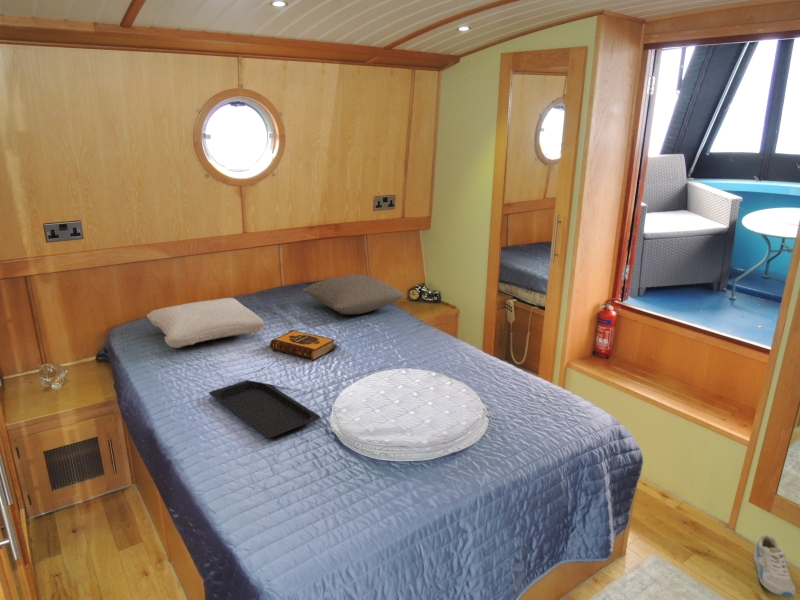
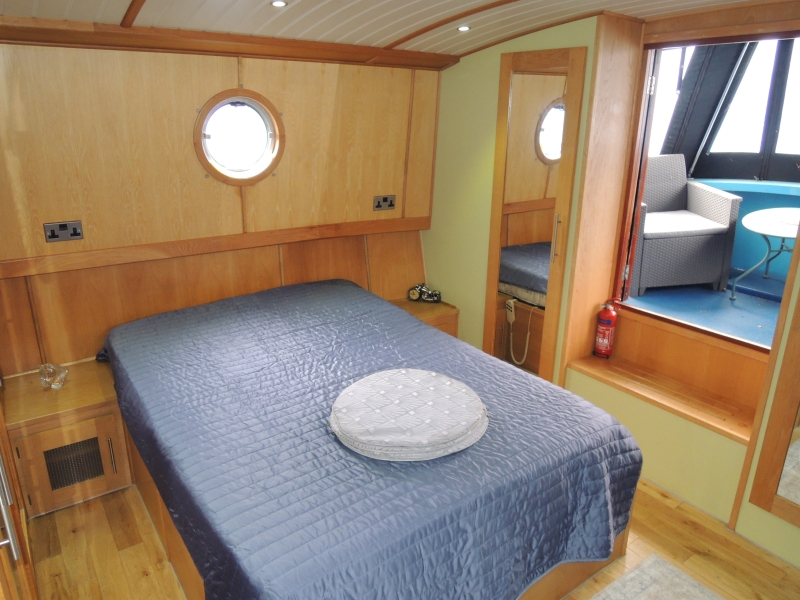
- pillow [146,297,265,349]
- sneaker [752,534,796,598]
- serving tray [208,379,321,439]
- pillow [302,274,407,315]
- hardback book [269,329,336,361]
